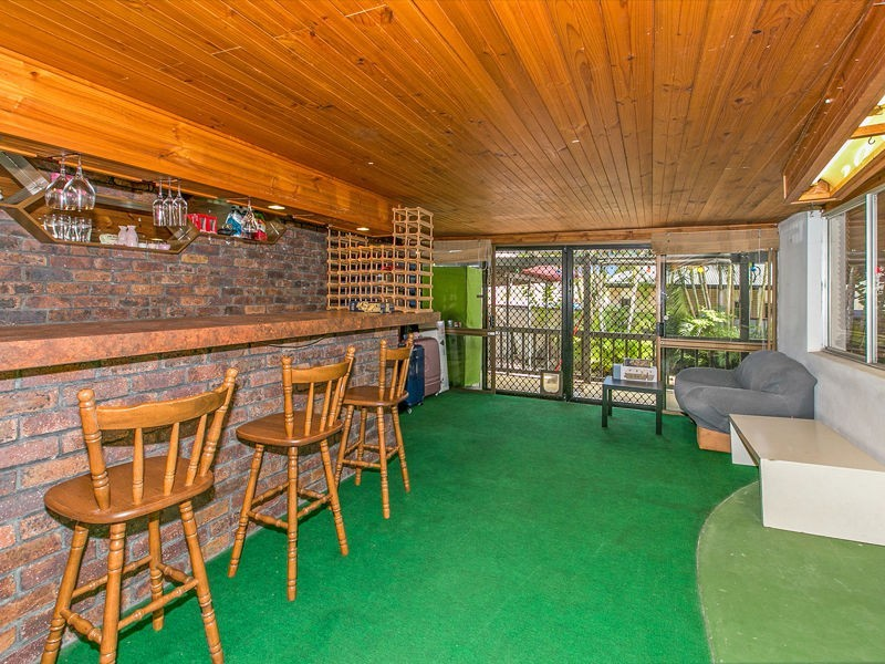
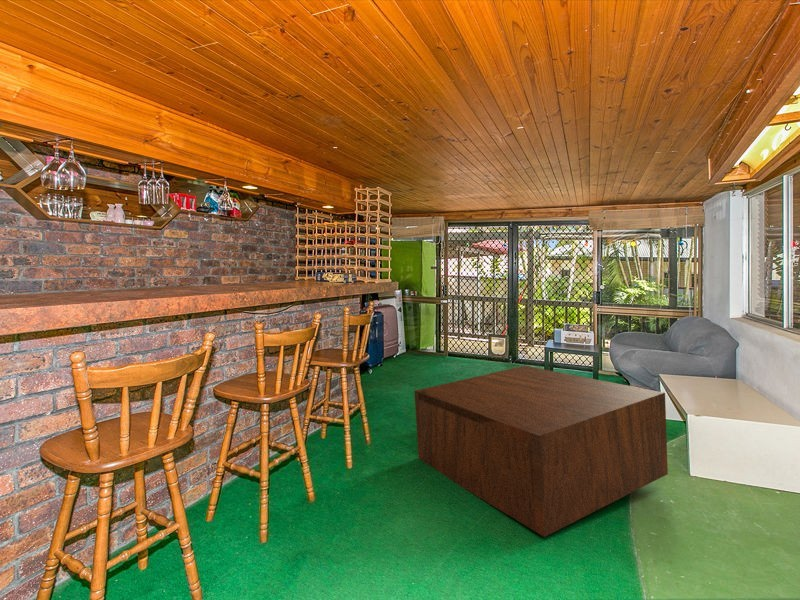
+ coffee table [413,365,669,538]
